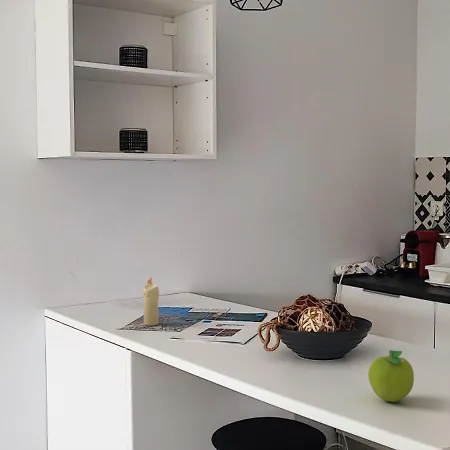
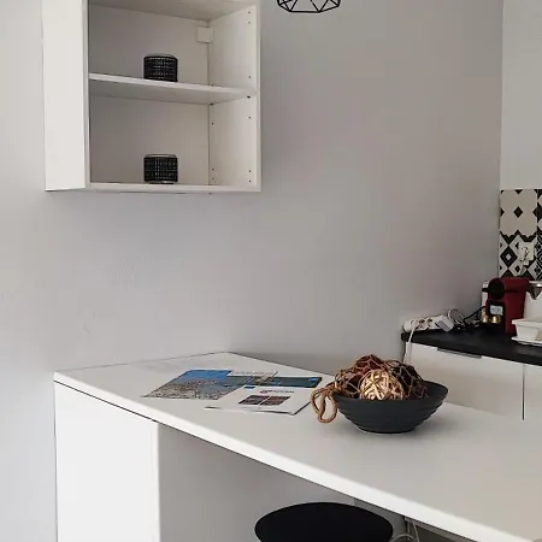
- candle [142,276,160,327]
- fruit [367,349,415,403]
